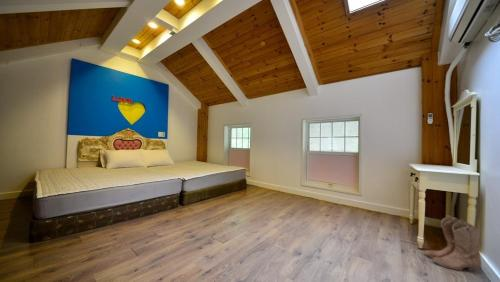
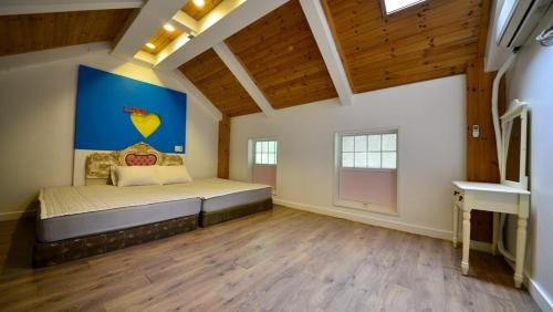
- boots [422,214,482,272]
